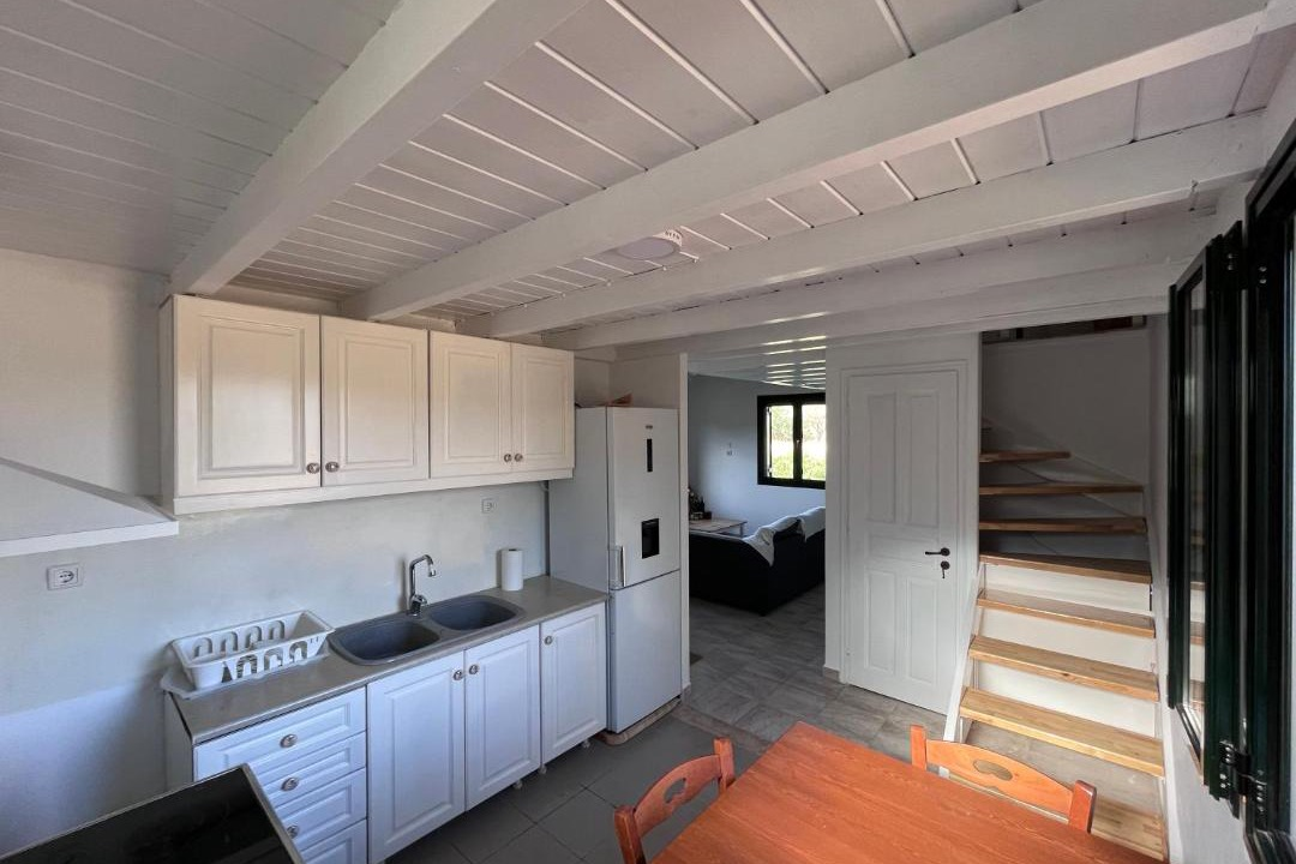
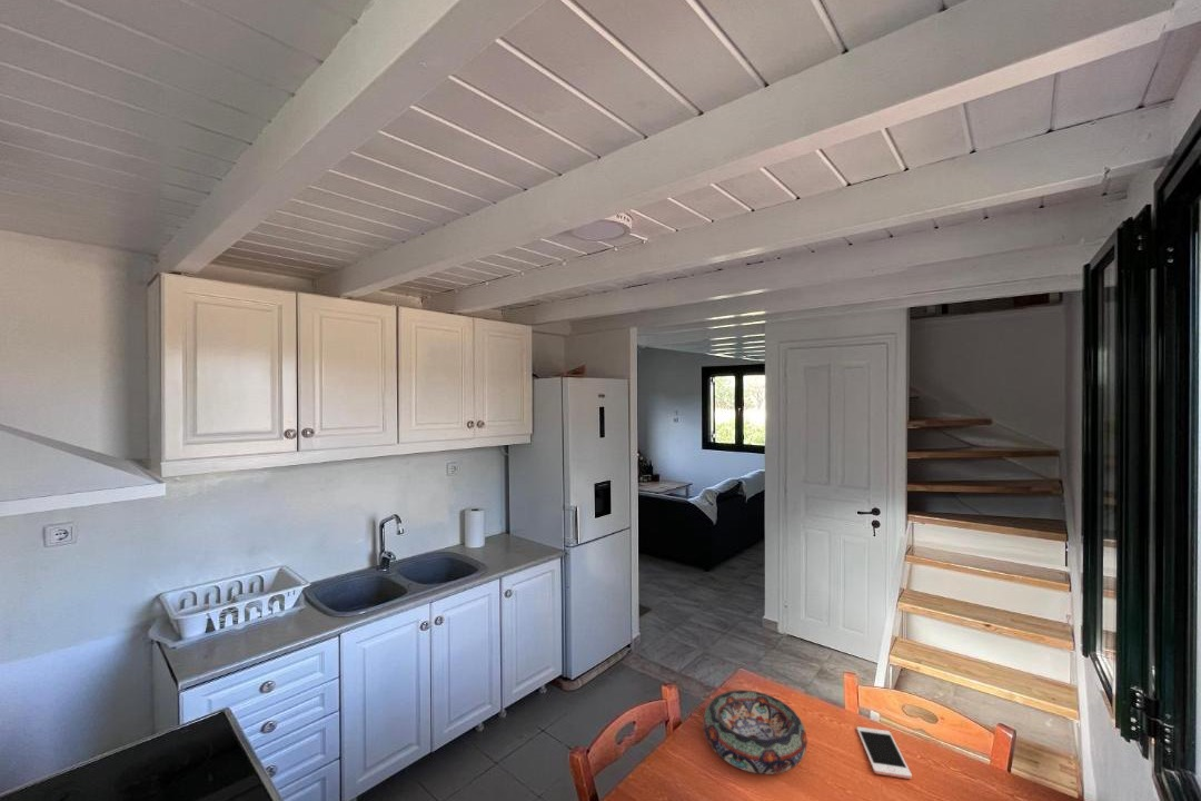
+ cell phone [855,725,913,780]
+ decorative bowl [702,689,808,775]
